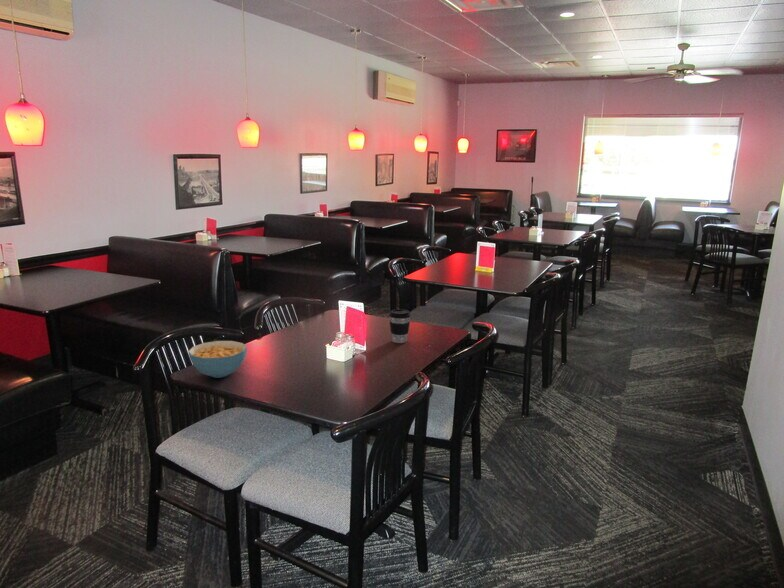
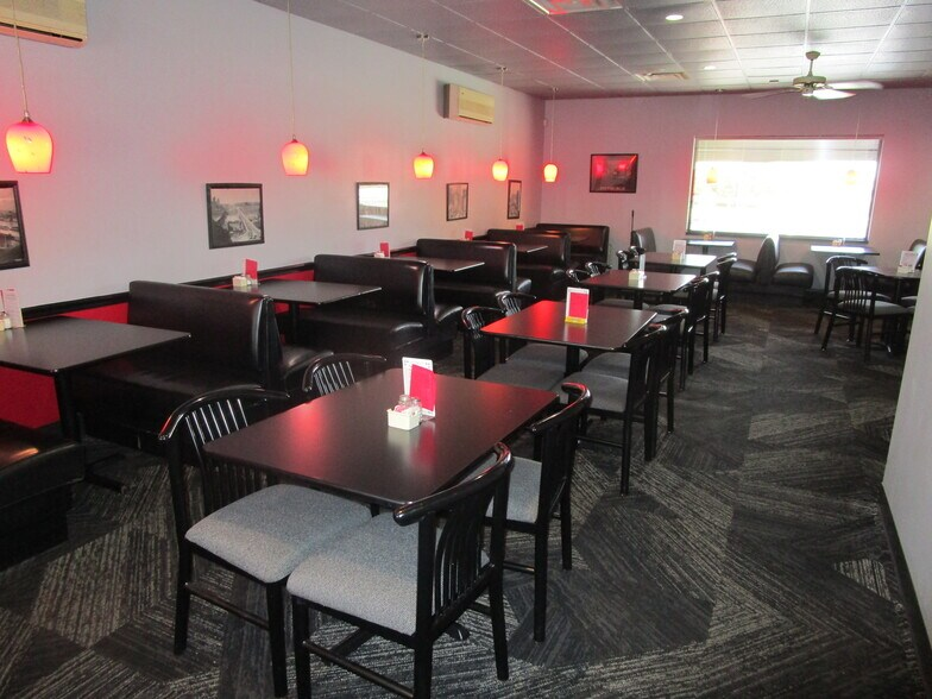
- coffee cup [388,308,412,344]
- cereal bowl [187,340,248,379]
